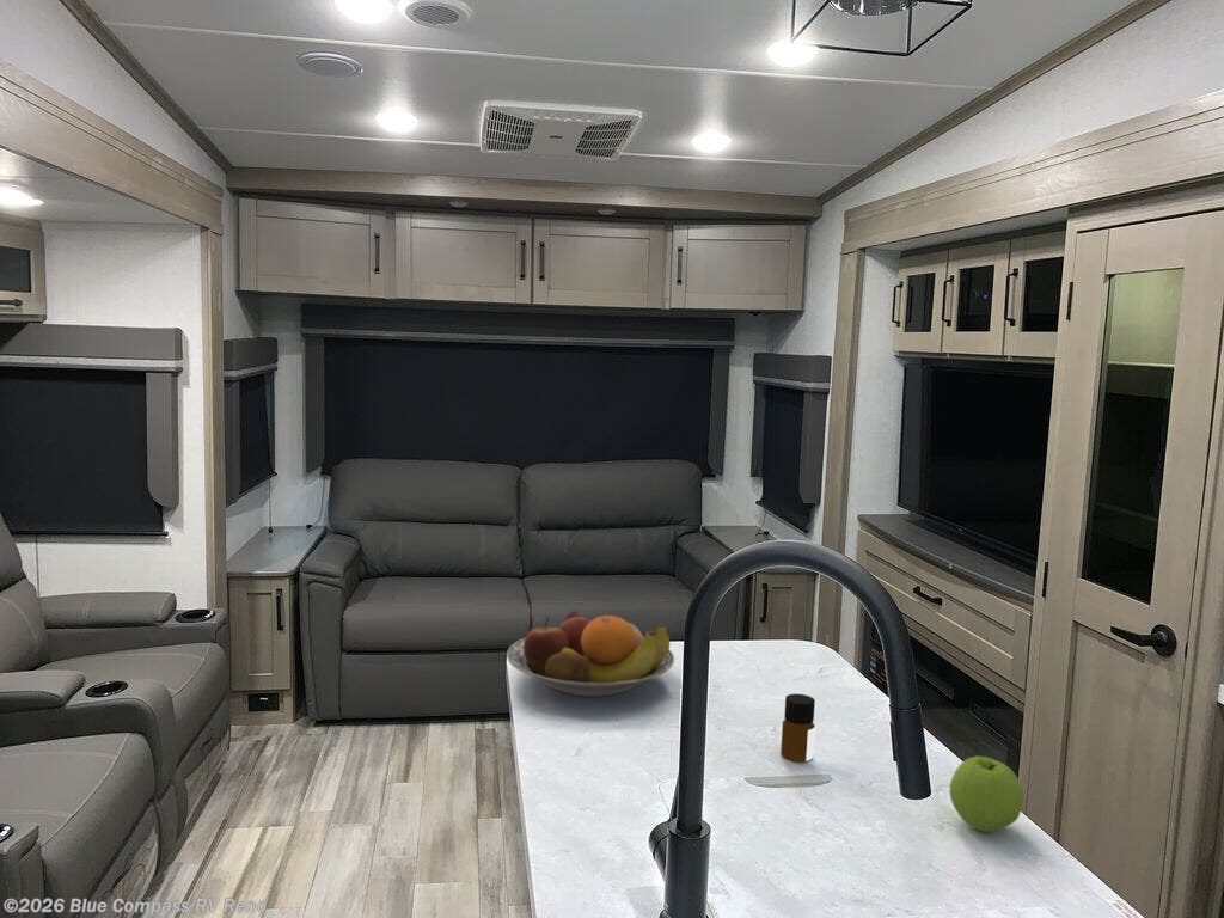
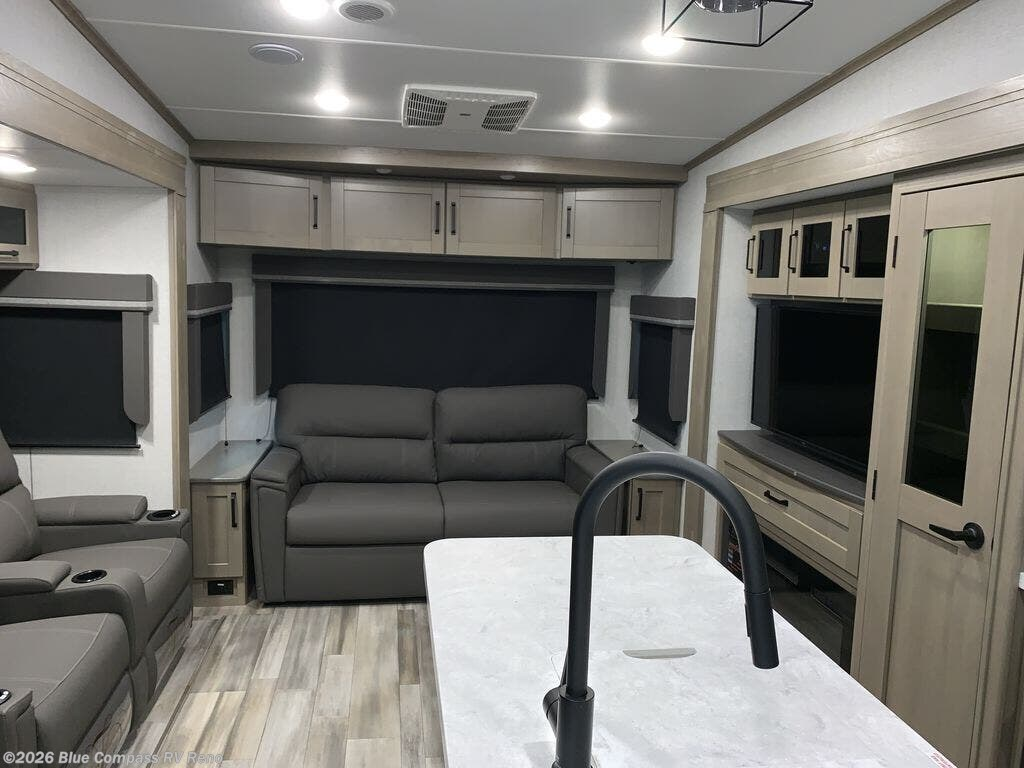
- fruit bowl [506,610,675,698]
- apple [948,755,1024,833]
- bottle [779,693,816,763]
